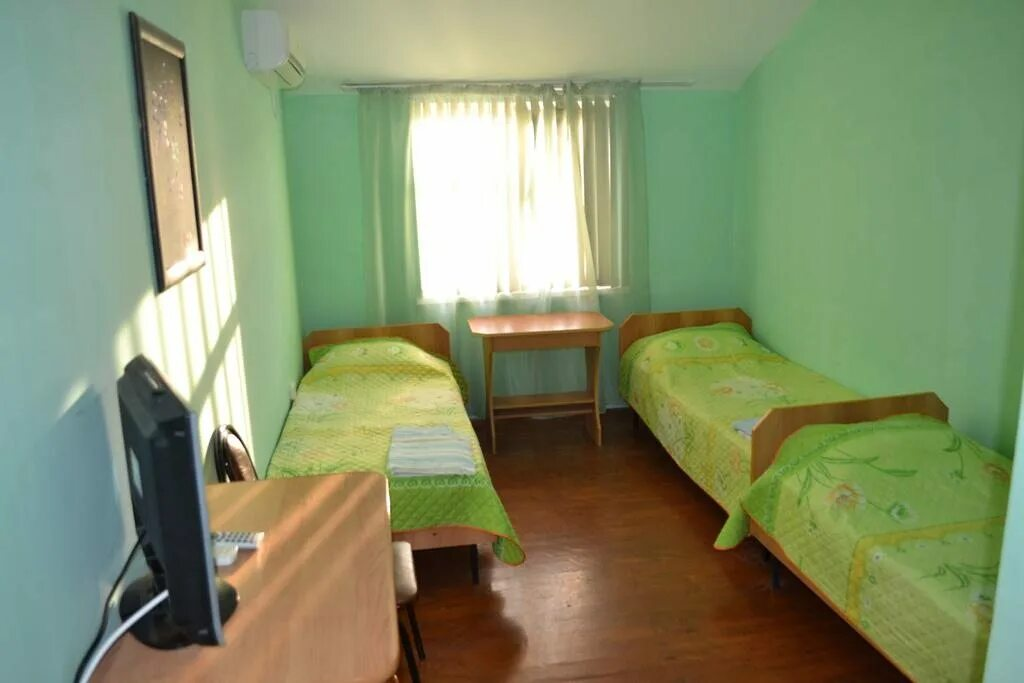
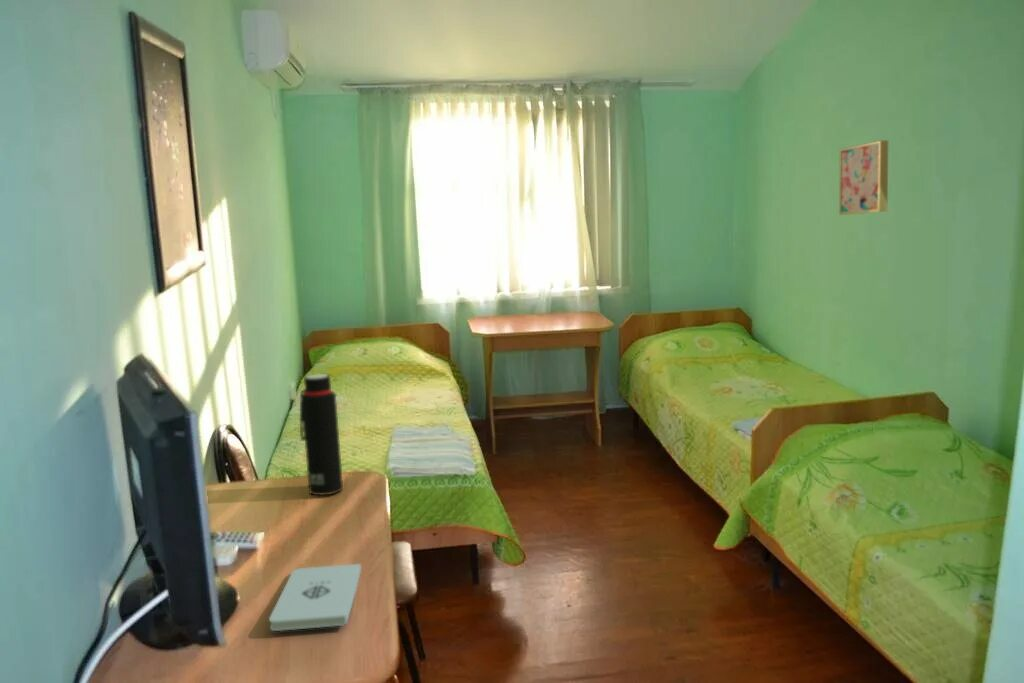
+ notepad [268,563,362,632]
+ water bottle [299,373,344,496]
+ wall art [838,139,889,216]
